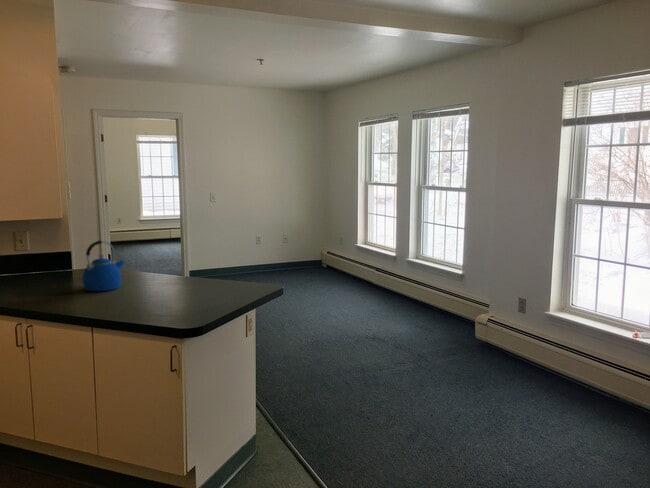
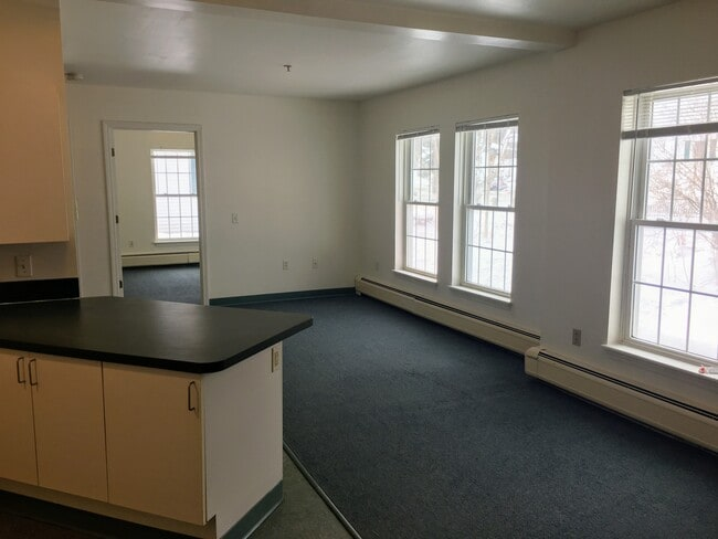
- kettle [82,240,126,292]
